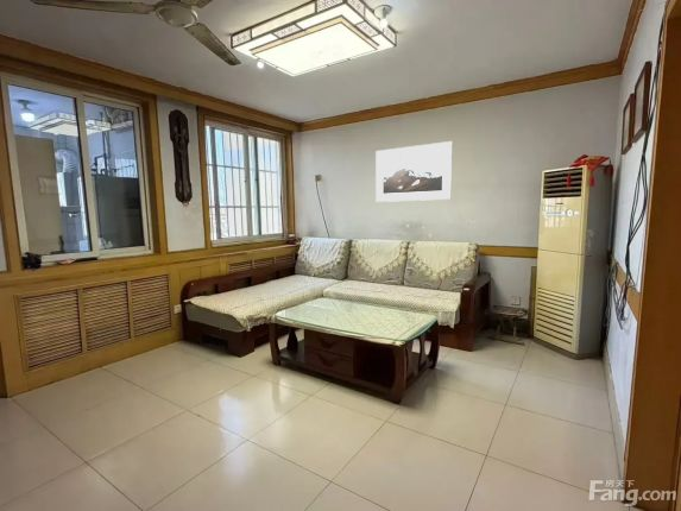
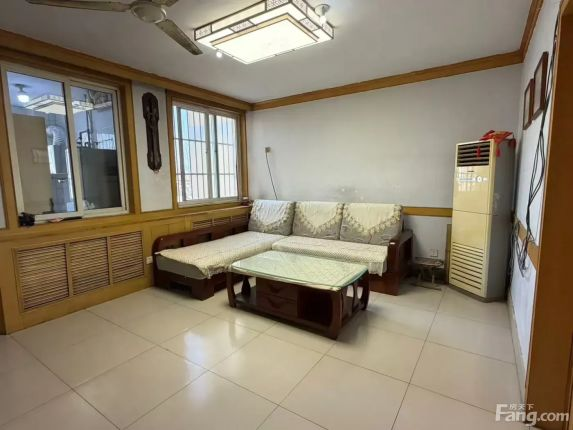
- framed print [374,140,453,203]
